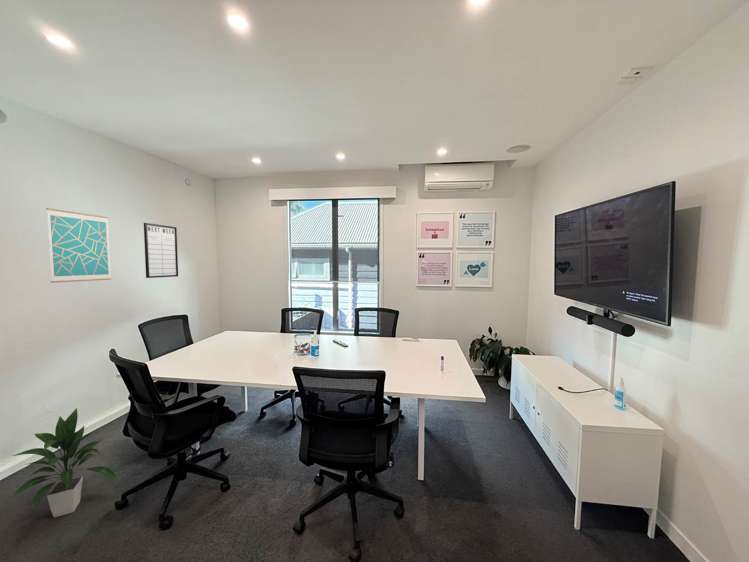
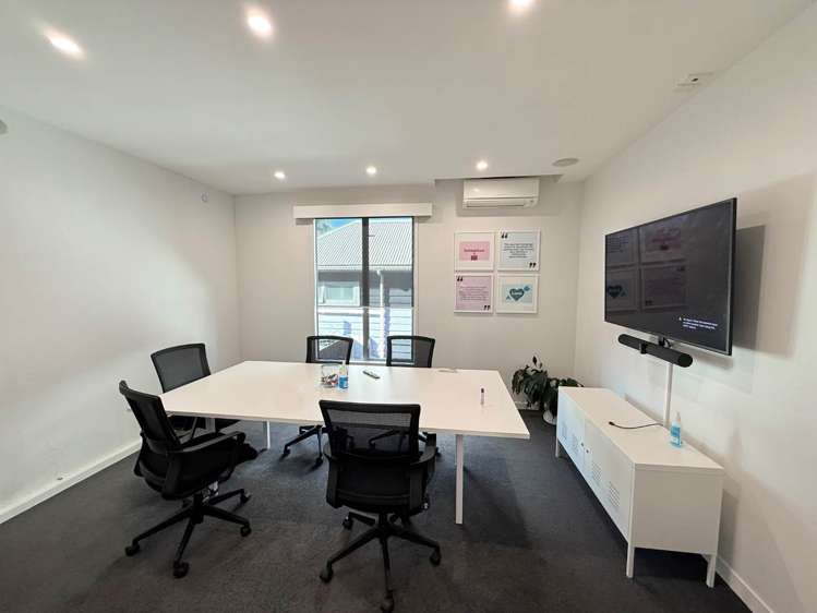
- wall art [45,207,112,284]
- indoor plant [8,407,118,518]
- writing board [143,222,179,279]
